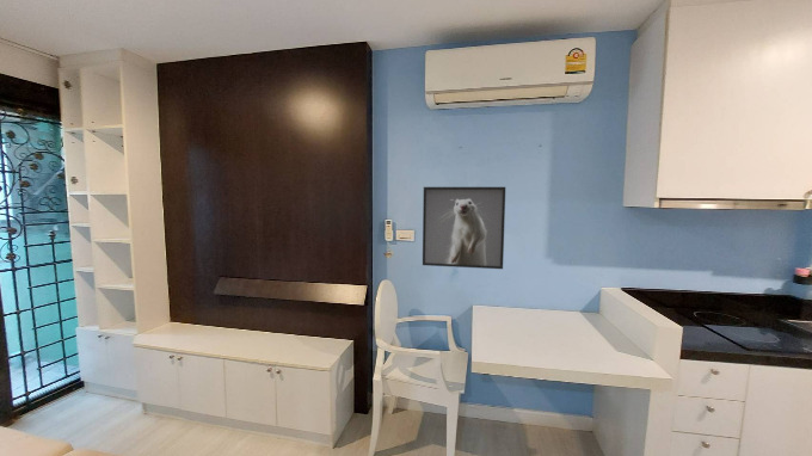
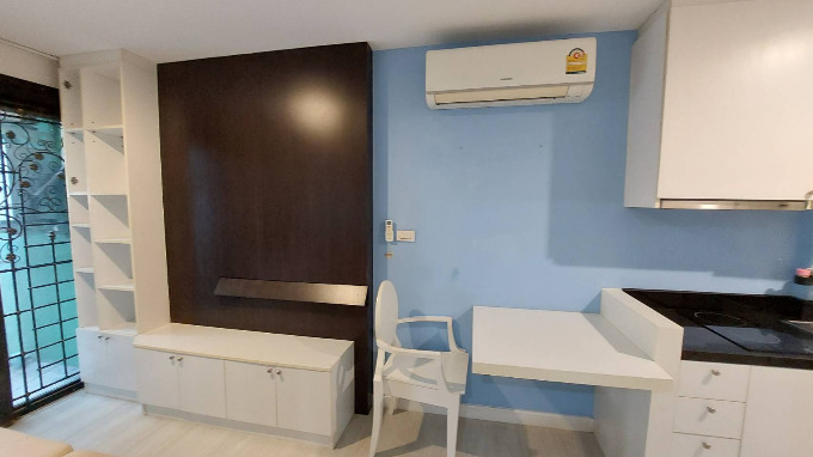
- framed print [422,186,506,270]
